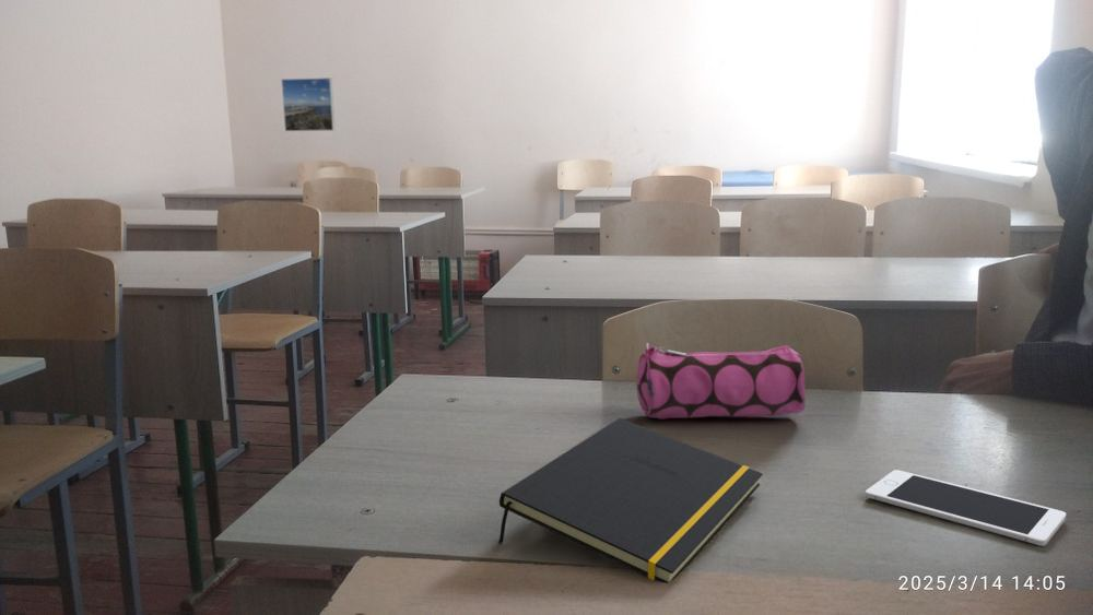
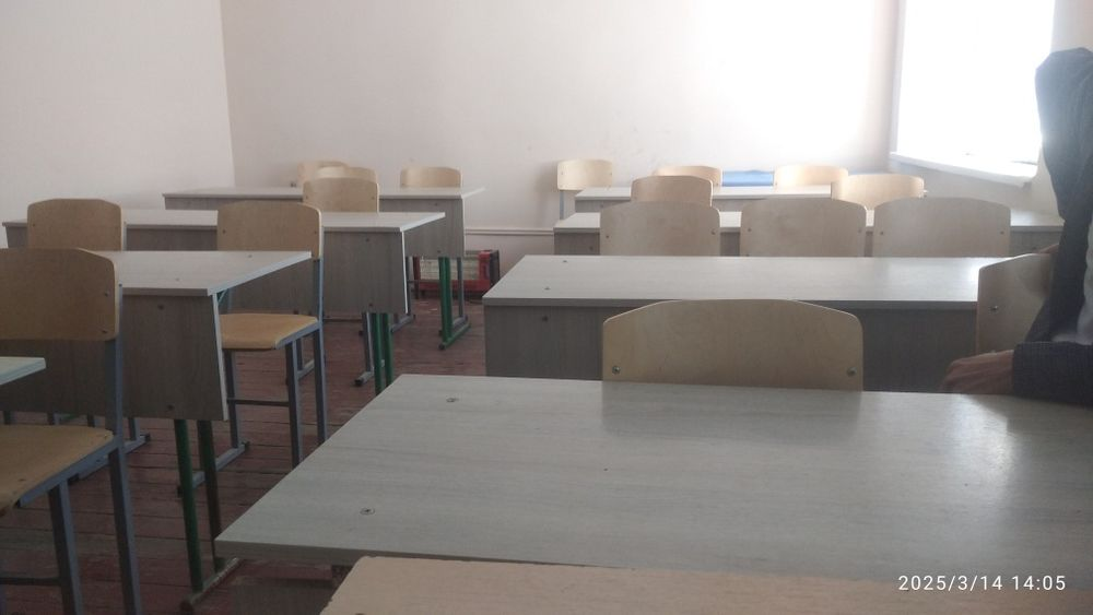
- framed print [280,76,337,132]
- pencil case [635,342,807,421]
- notepad [497,417,764,584]
- cell phone [865,469,1067,547]
